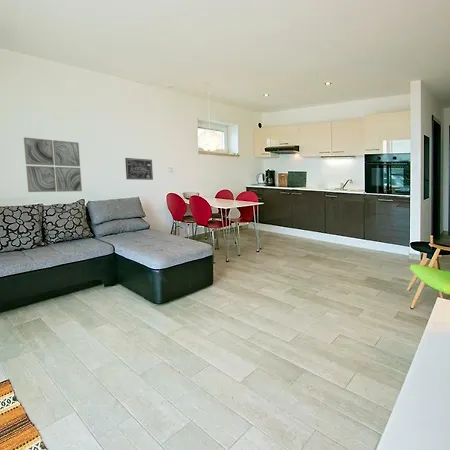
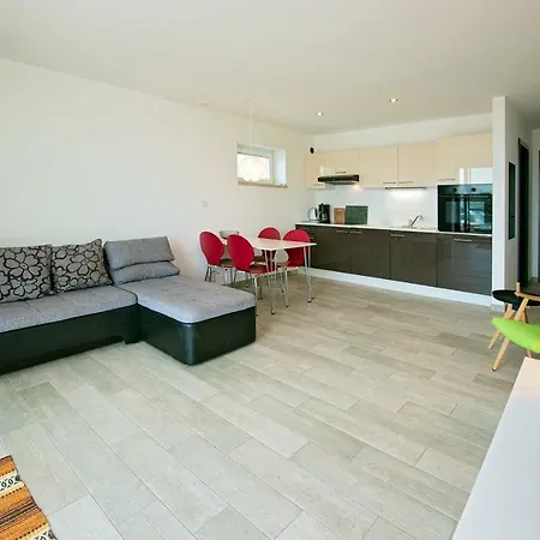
- wall art [23,136,83,193]
- wall art [124,157,154,181]
